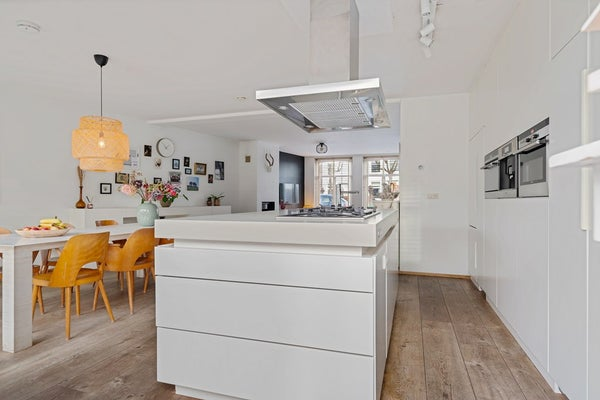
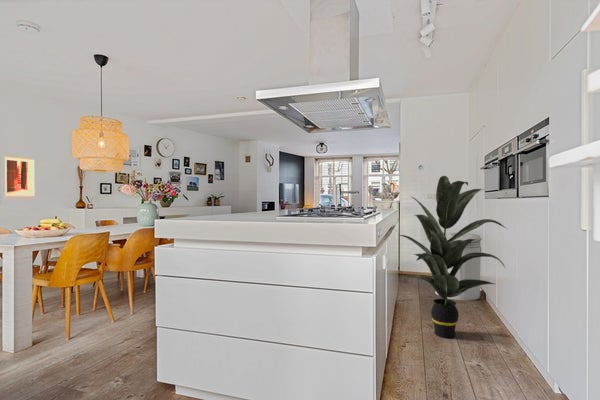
+ indoor plant [399,175,509,339]
+ can [434,231,483,301]
+ wall art [4,155,36,198]
